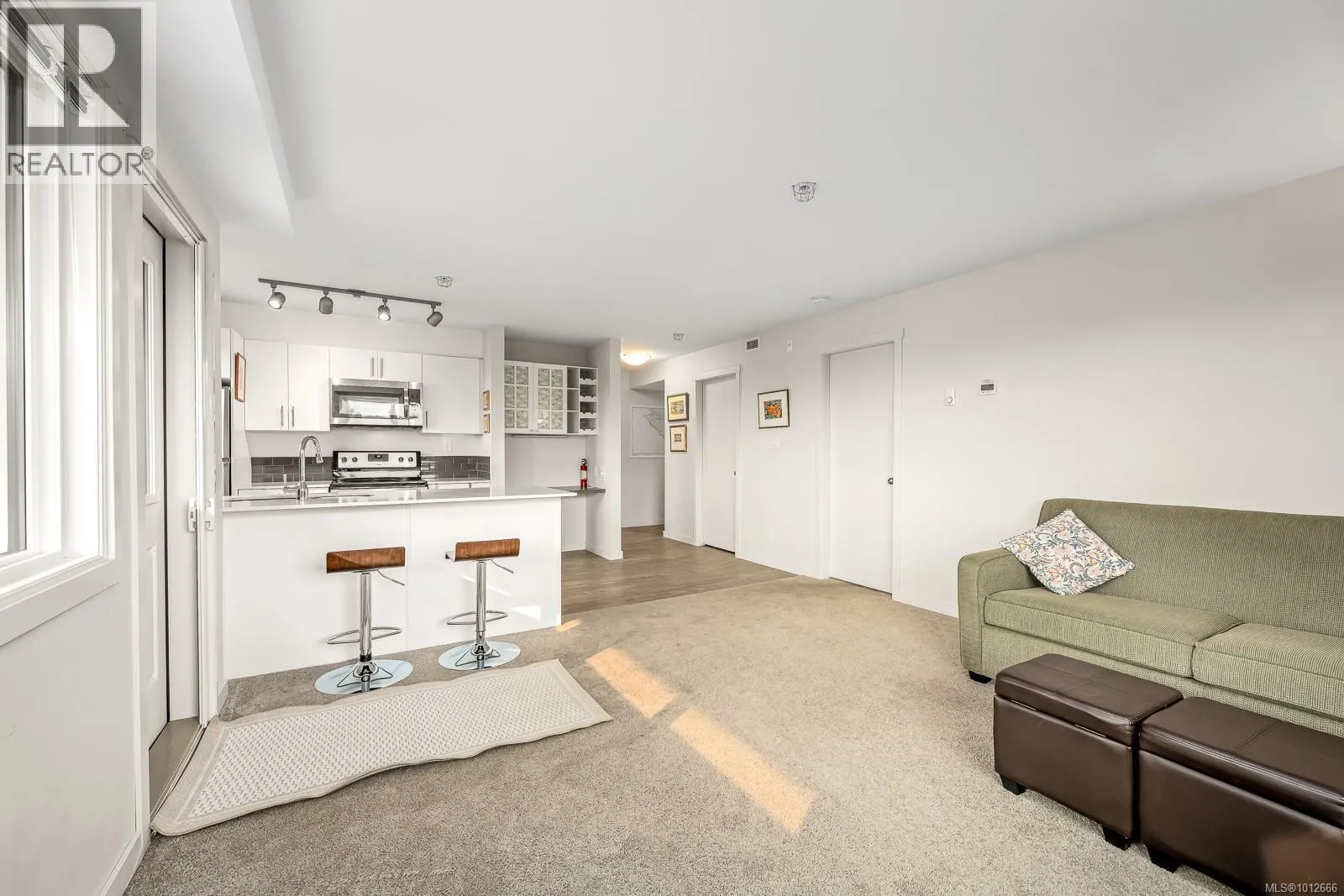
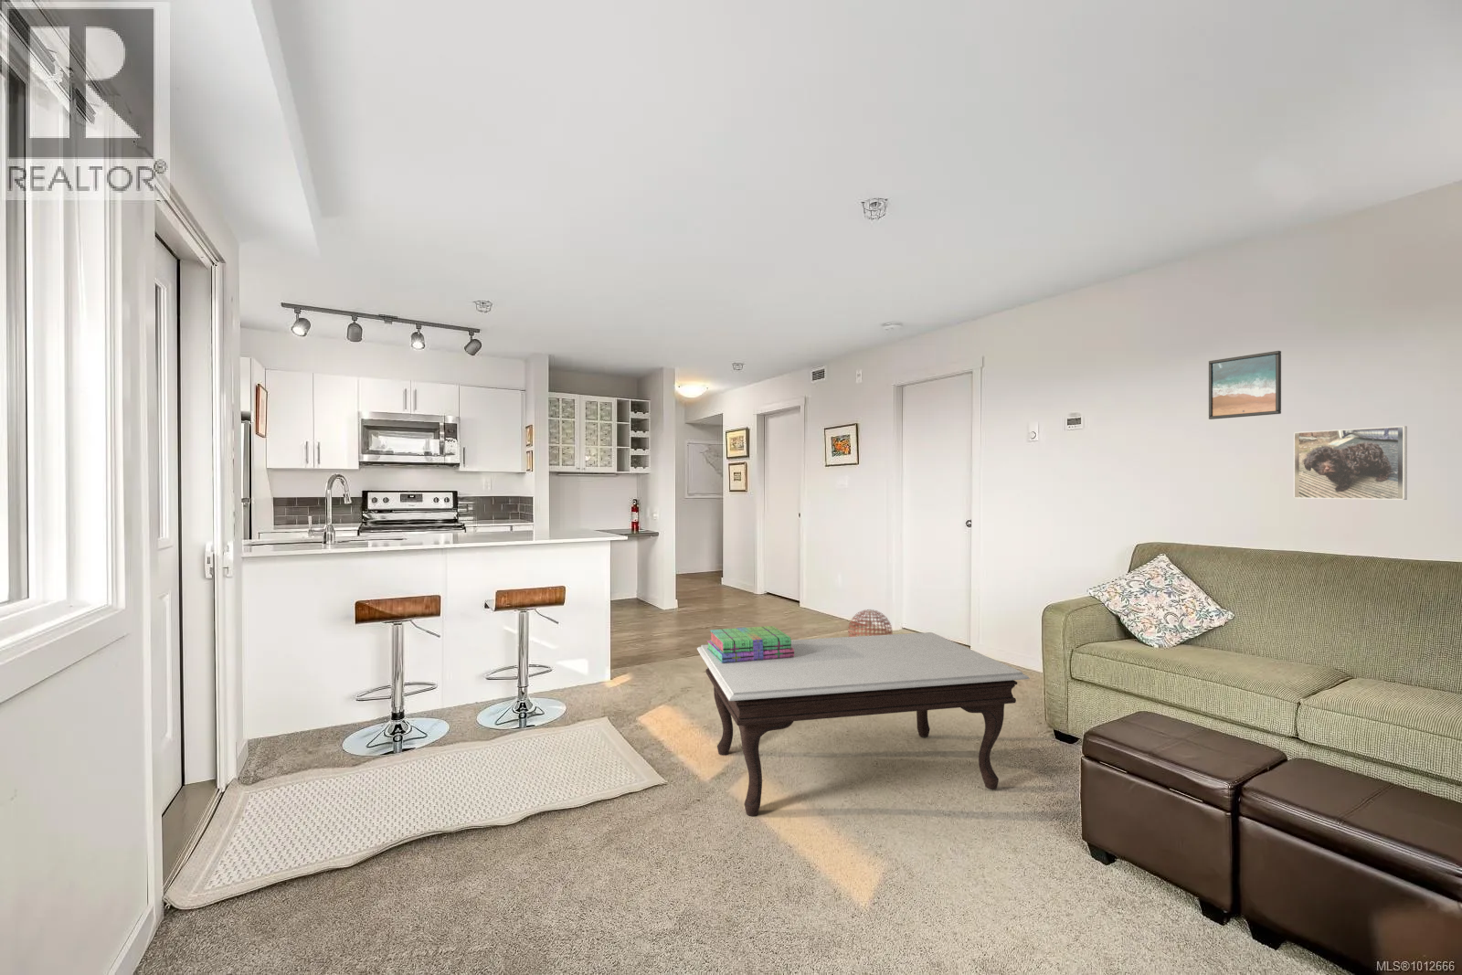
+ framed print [1207,350,1283,420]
+ stack of books [706,625,794,663]
+ coffee table [696,631,1031,817]
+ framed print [1293,424,1408,501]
+ table lamp [847,608,894,637]
